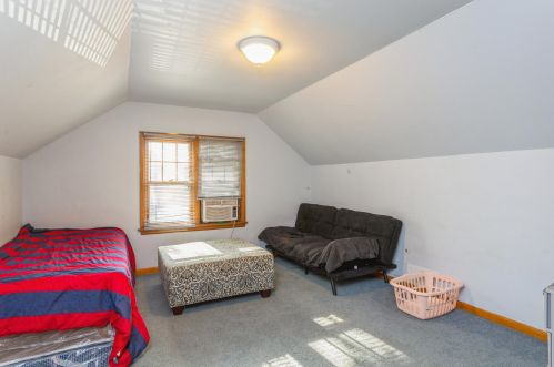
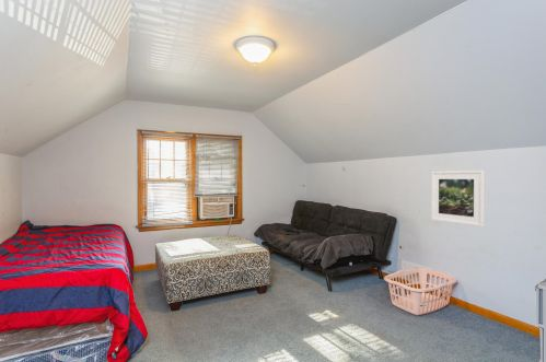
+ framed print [430,170,486,227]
